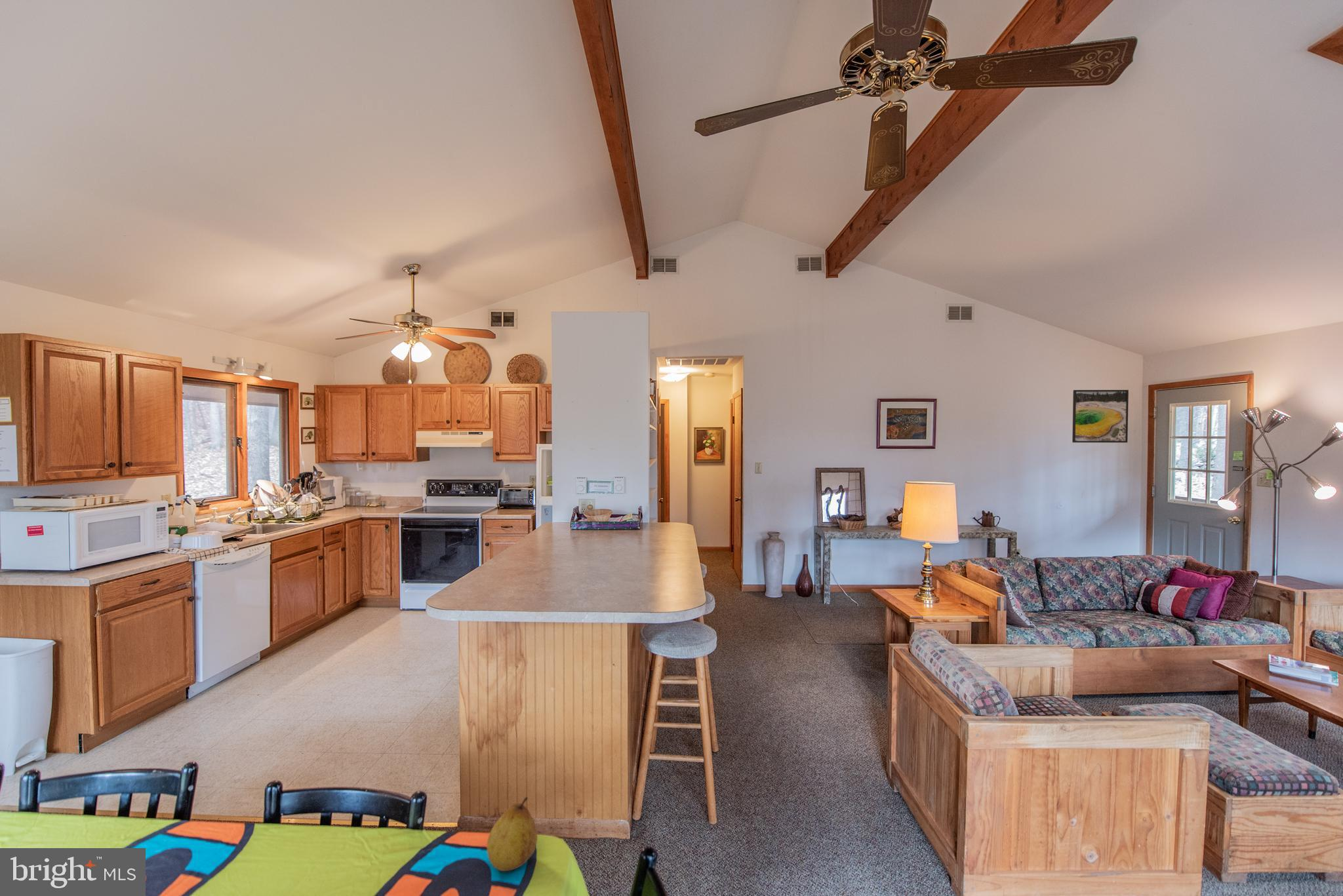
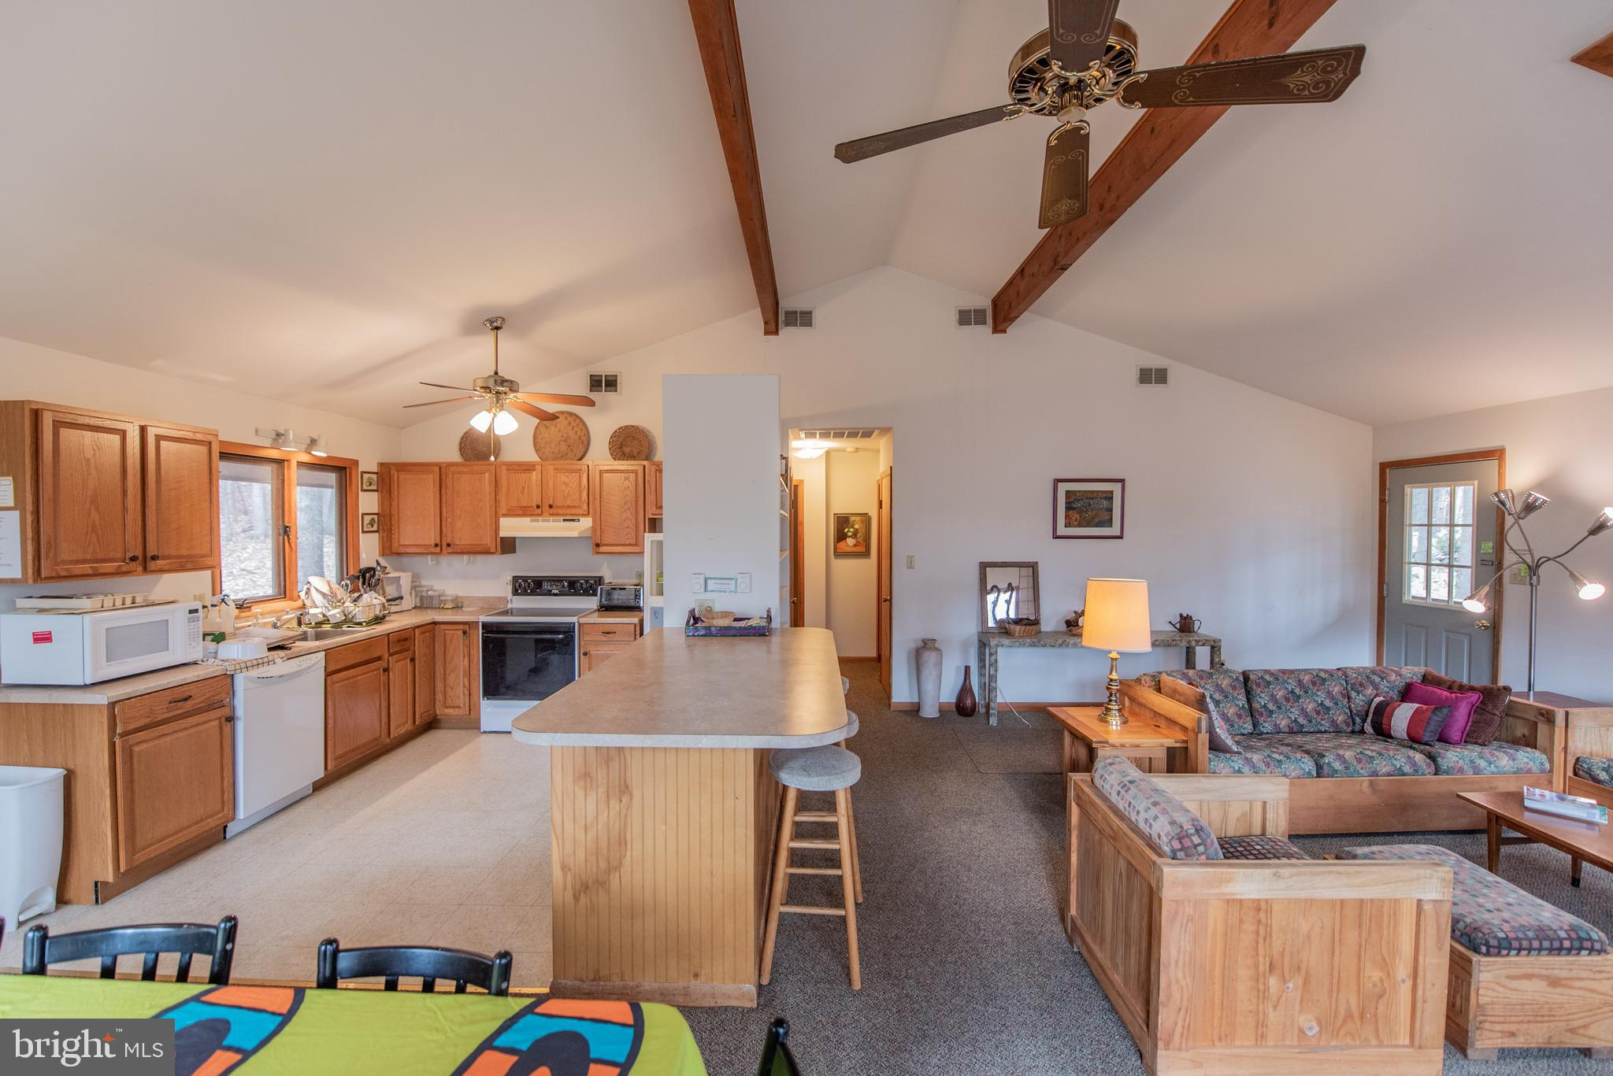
- fruit [486,796,538,872]
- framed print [1072,389,1129,443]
